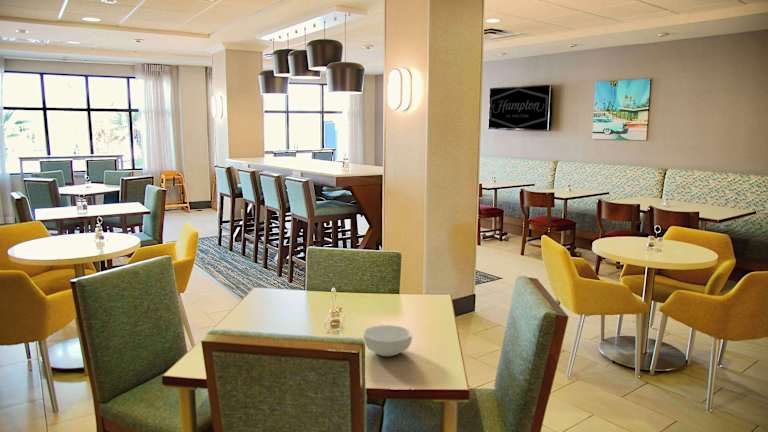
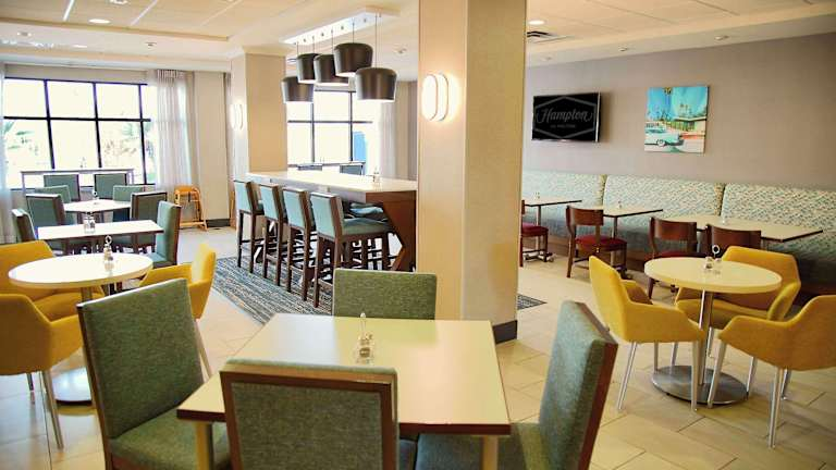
- cereal bowl [362,324,413,357]
